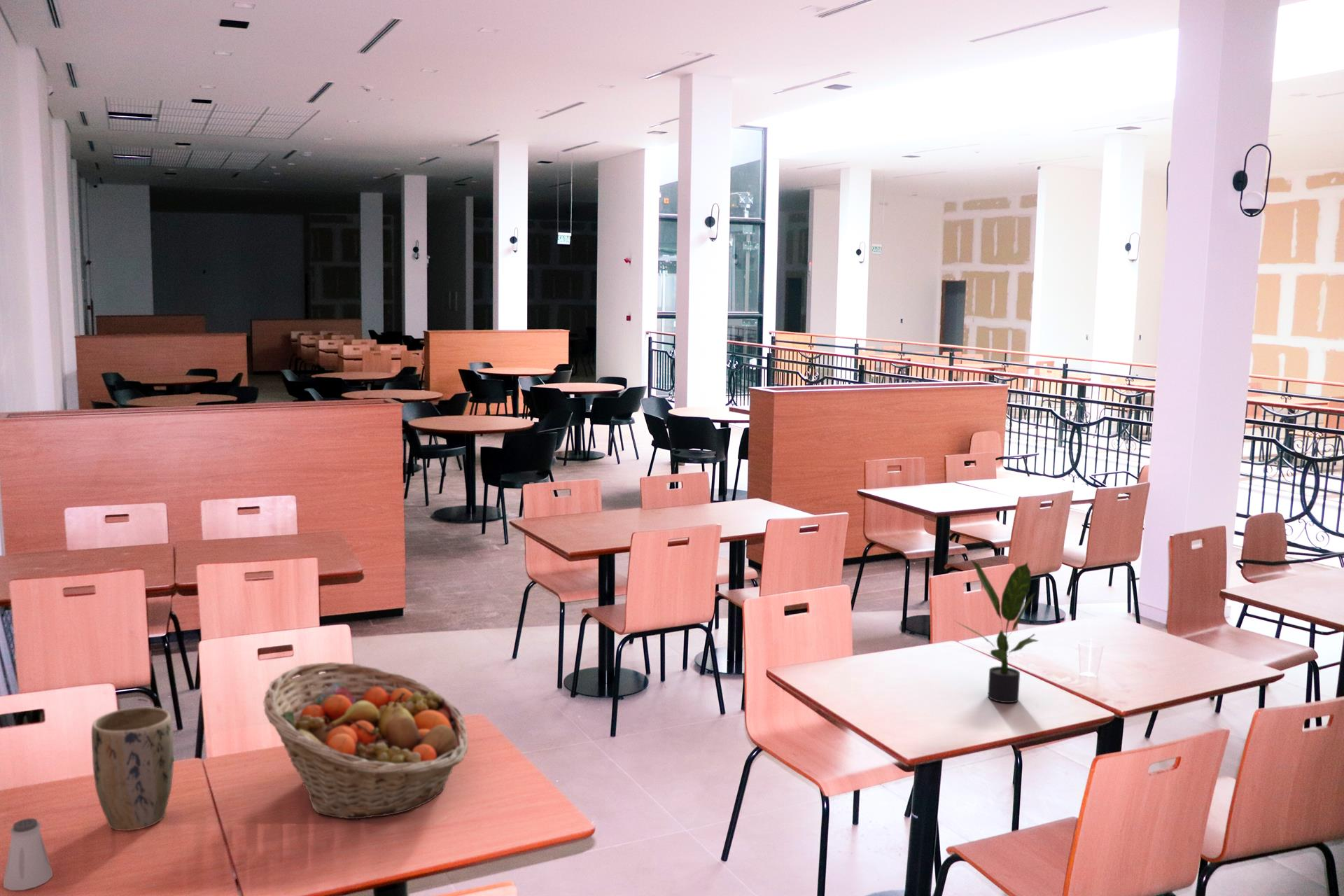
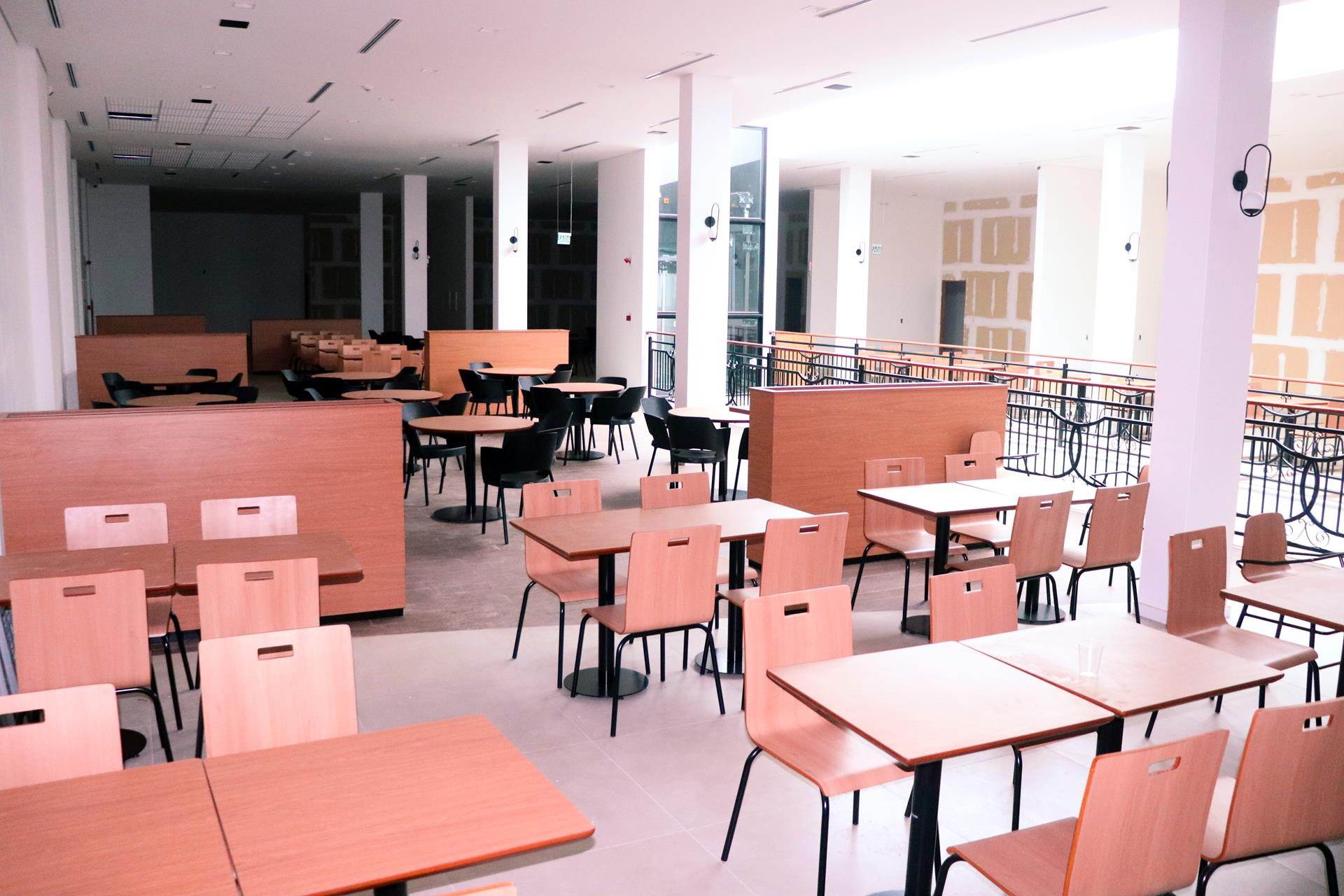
- potted plant [953,559,1040,703]
- plant pot [91,706,174,832]
- saltshaker [3,818,54,891]
- fruit basket [262,661,469,820]
